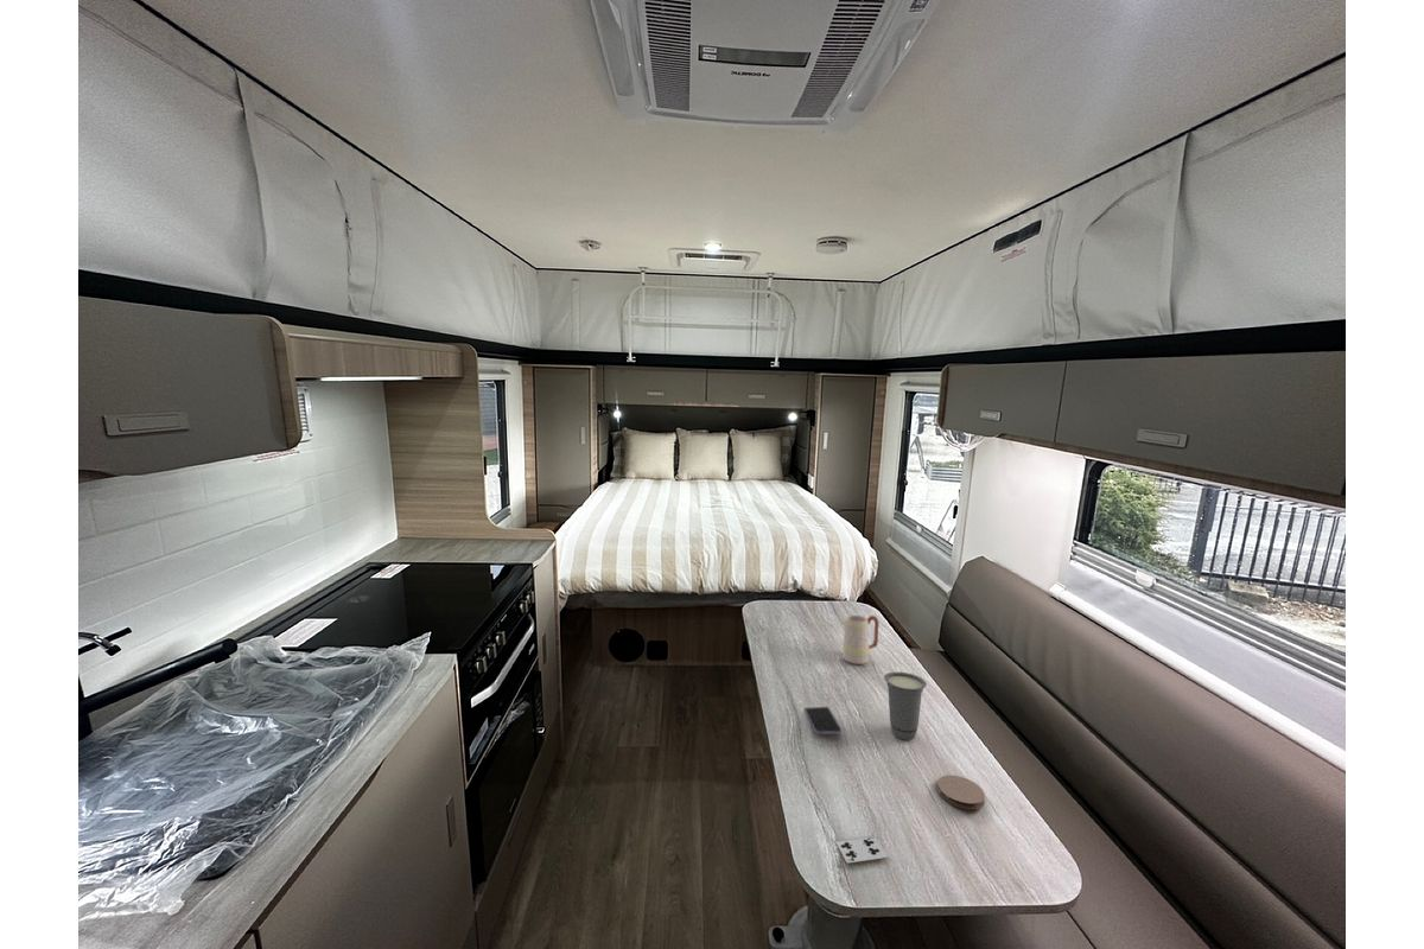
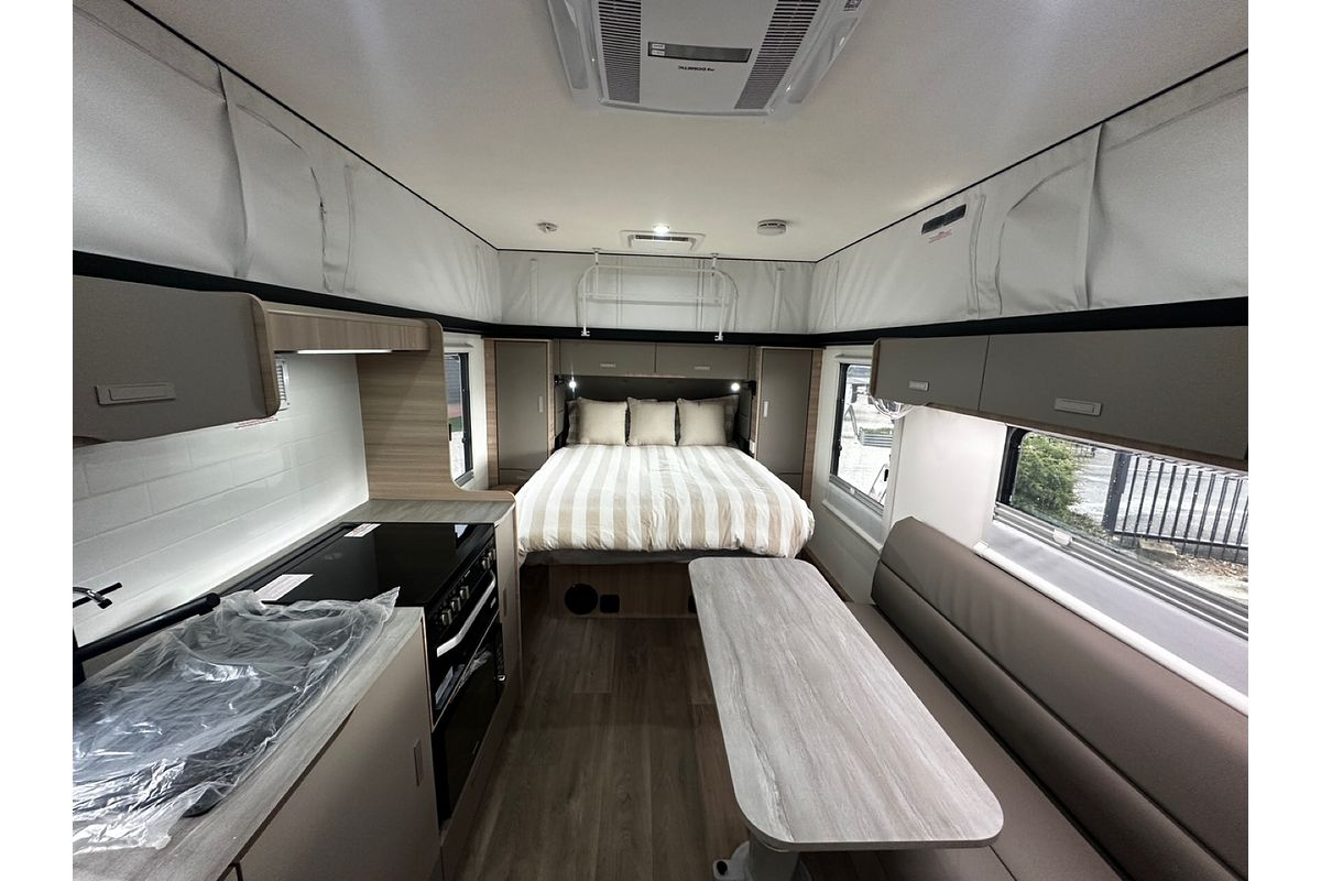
- coaster [936,775,986,810]
- mug [841,613,881,665]
- cup [883,671,927,741]
- smartphone [803,706,843,735]
- playing card [834,836,889,865]
